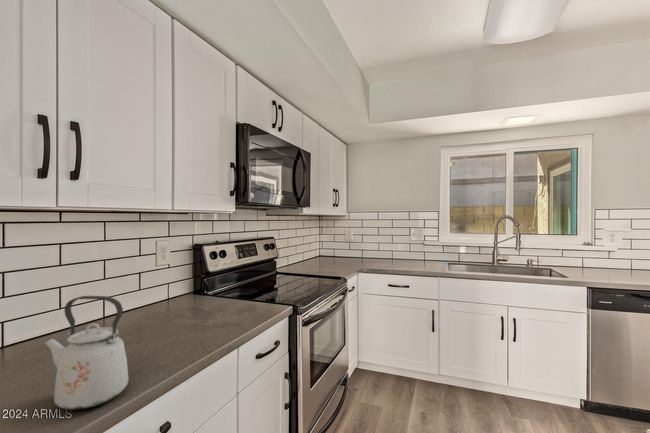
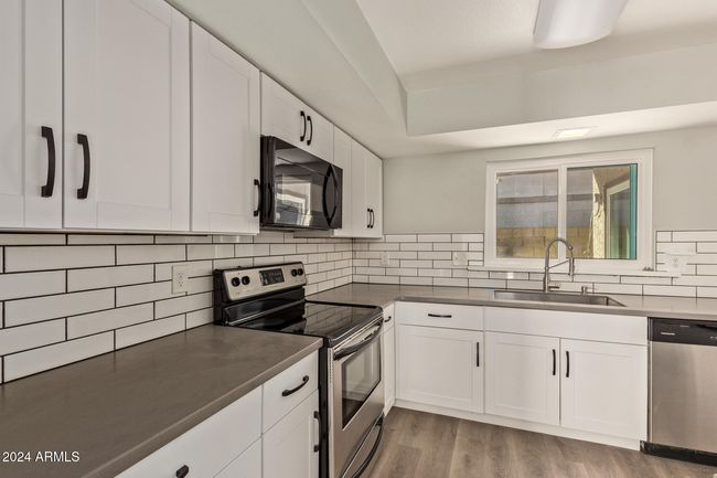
- kettle [43,295,130,411]
